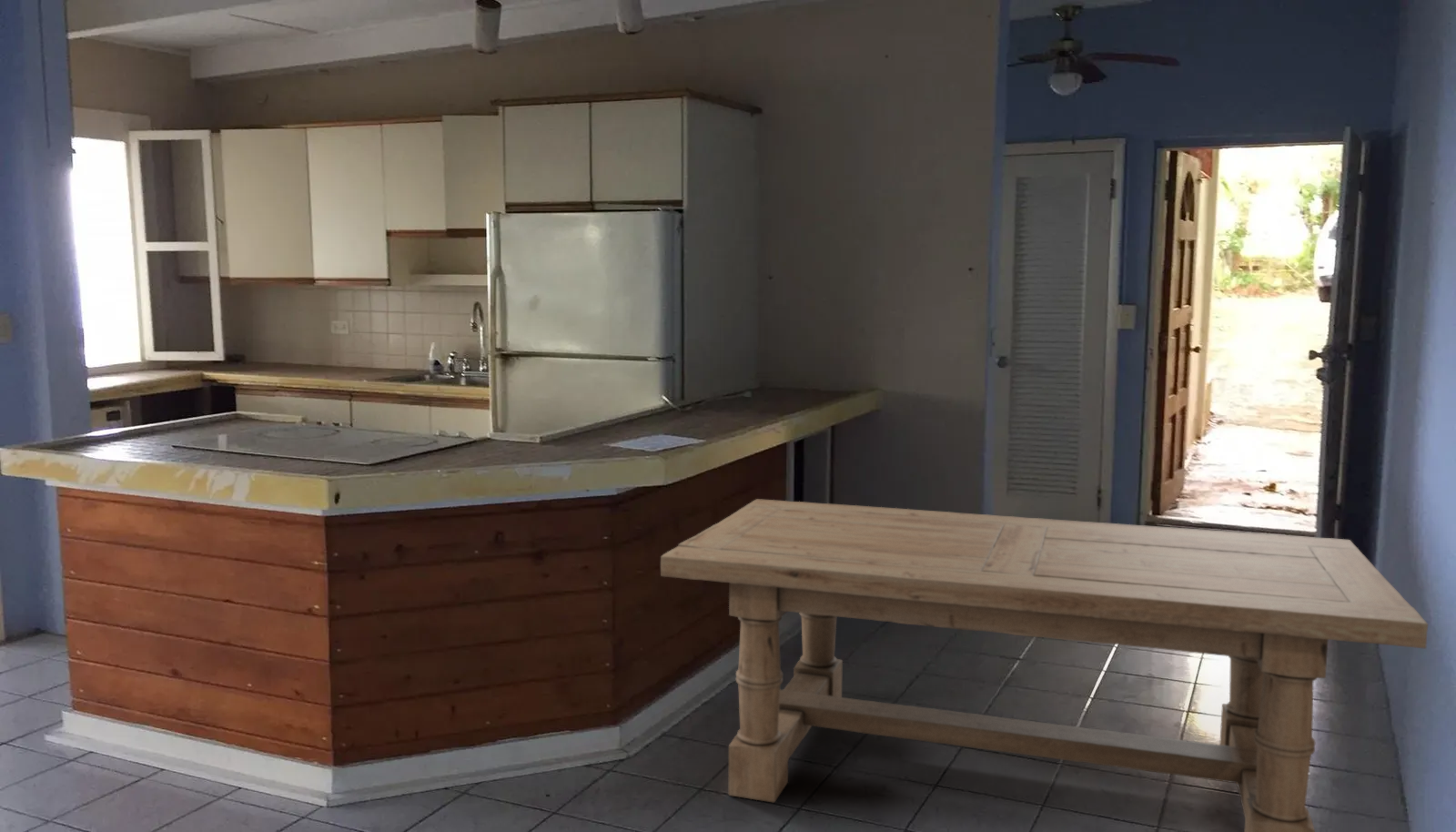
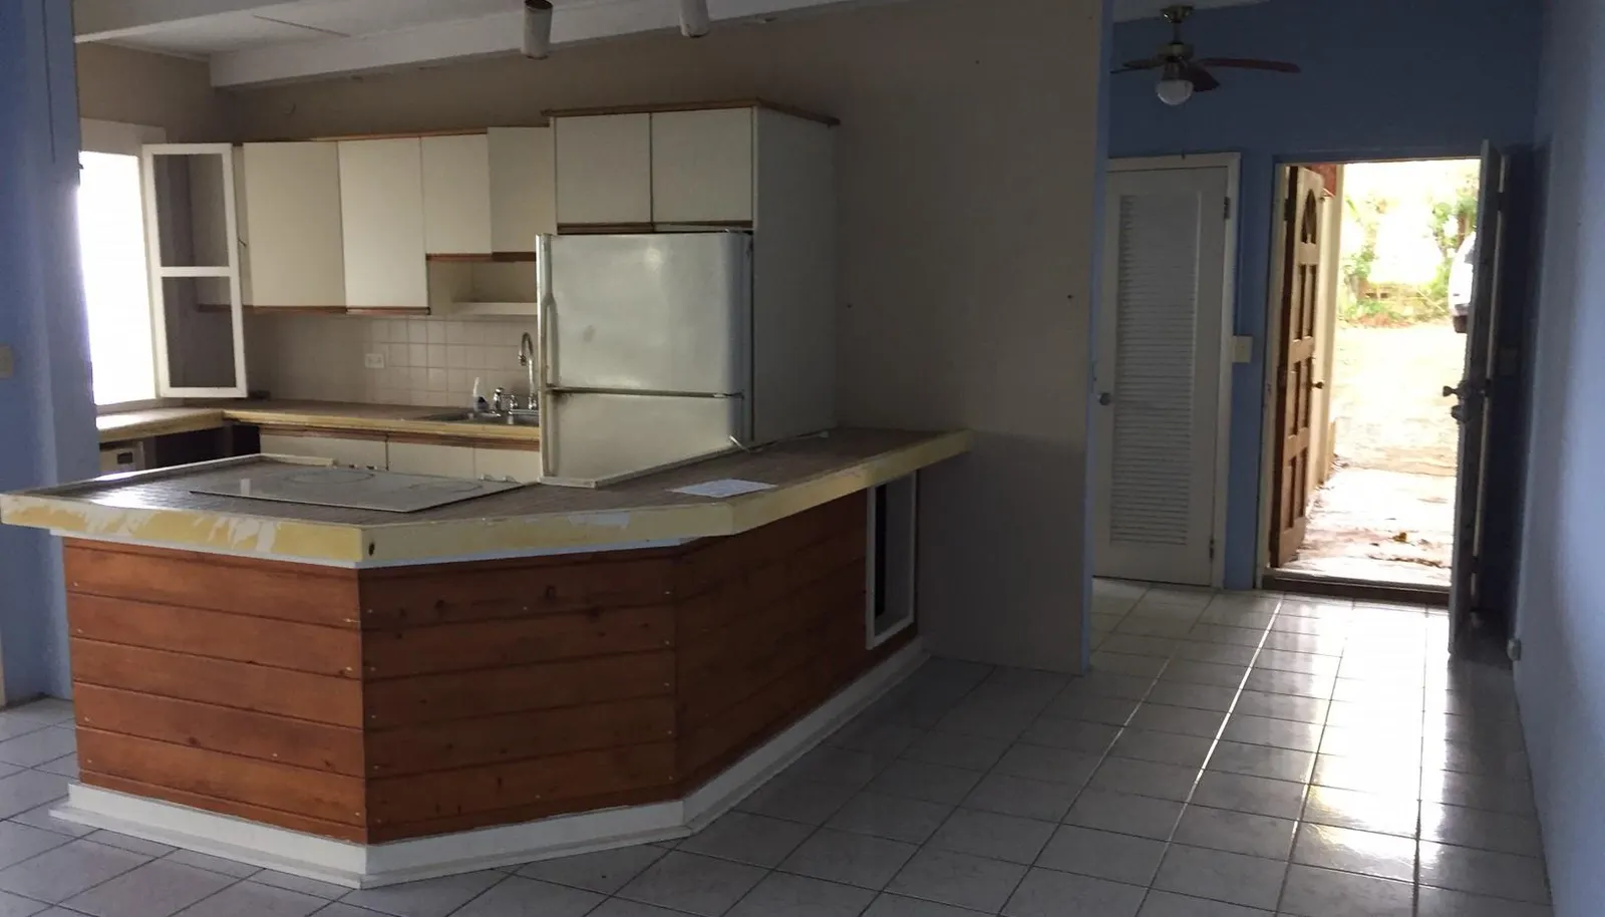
- dining table [660,498,1429,832]
